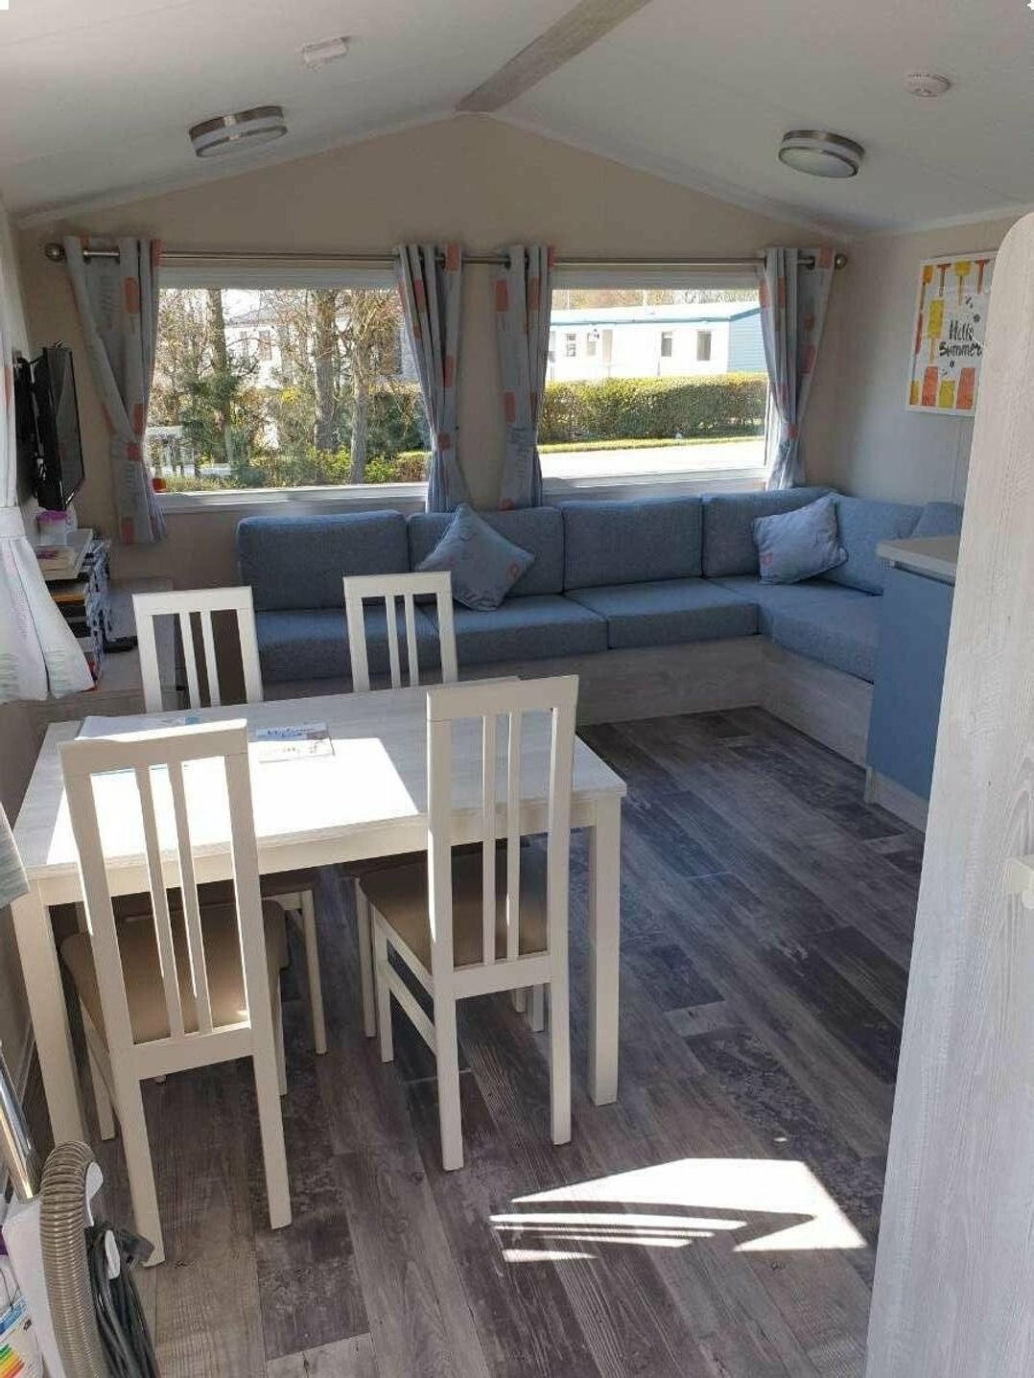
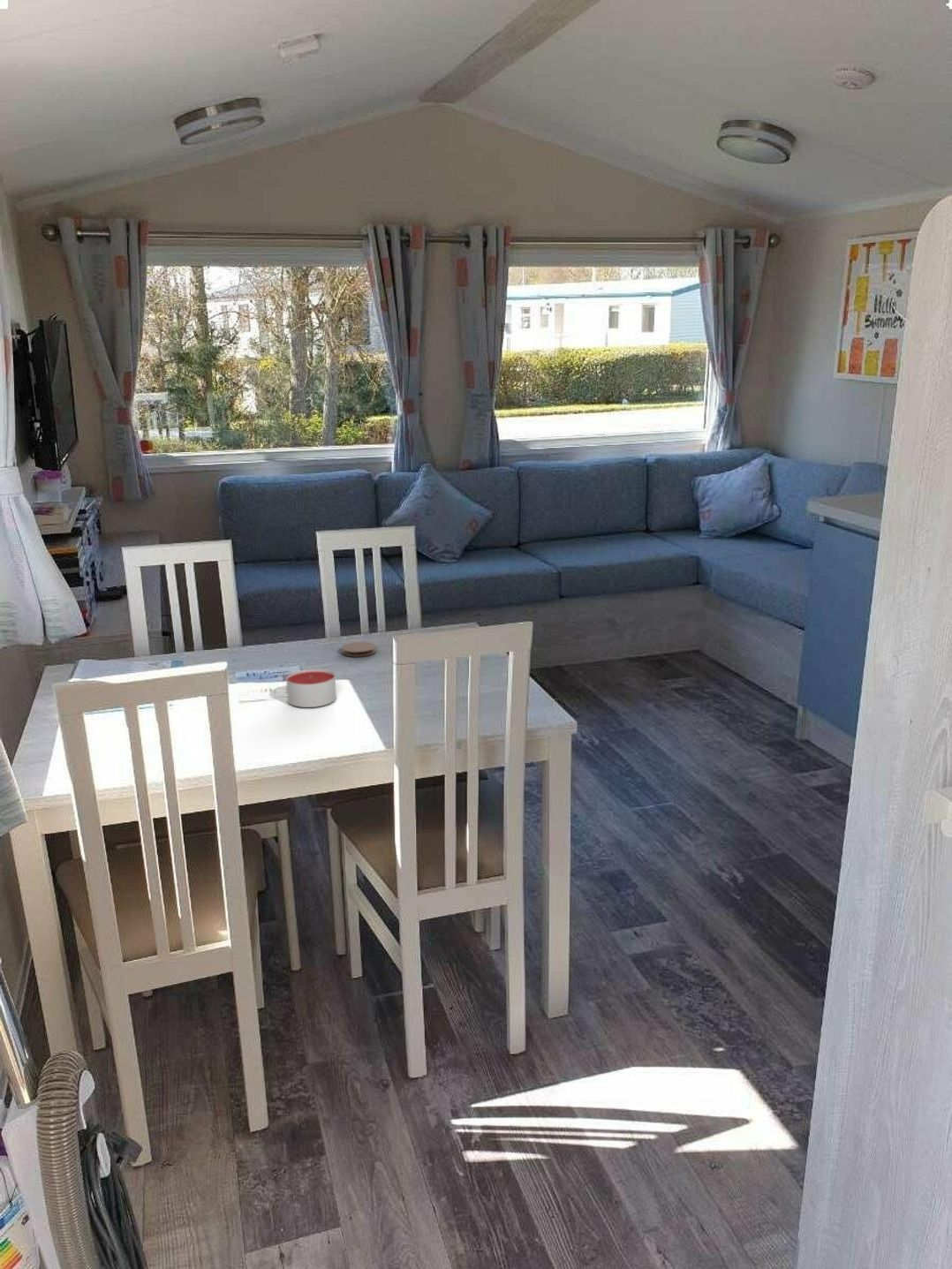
+ coaster [340,641,377,657]
+ candle [285,668,337,708]
